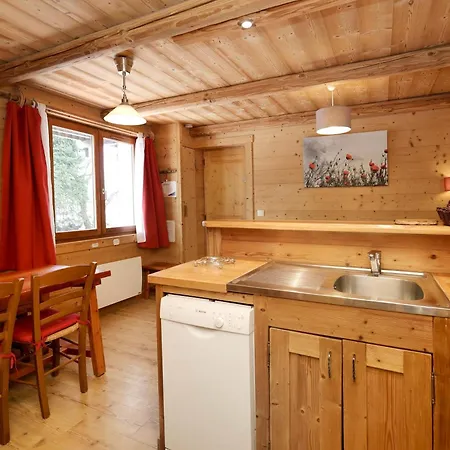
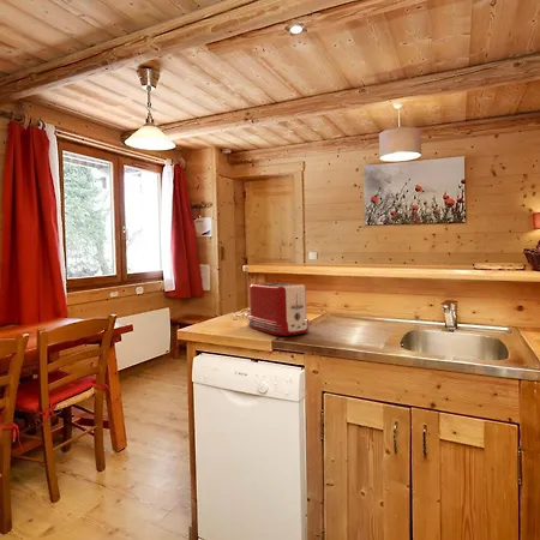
+ toaster [246,281,311,337]
